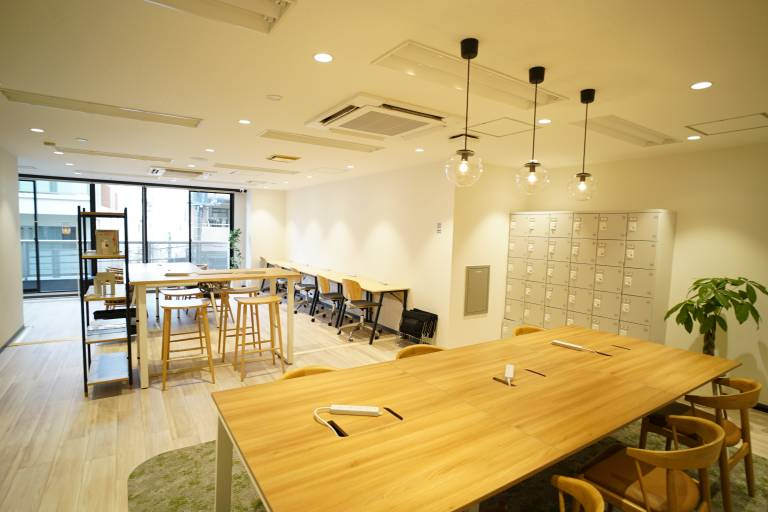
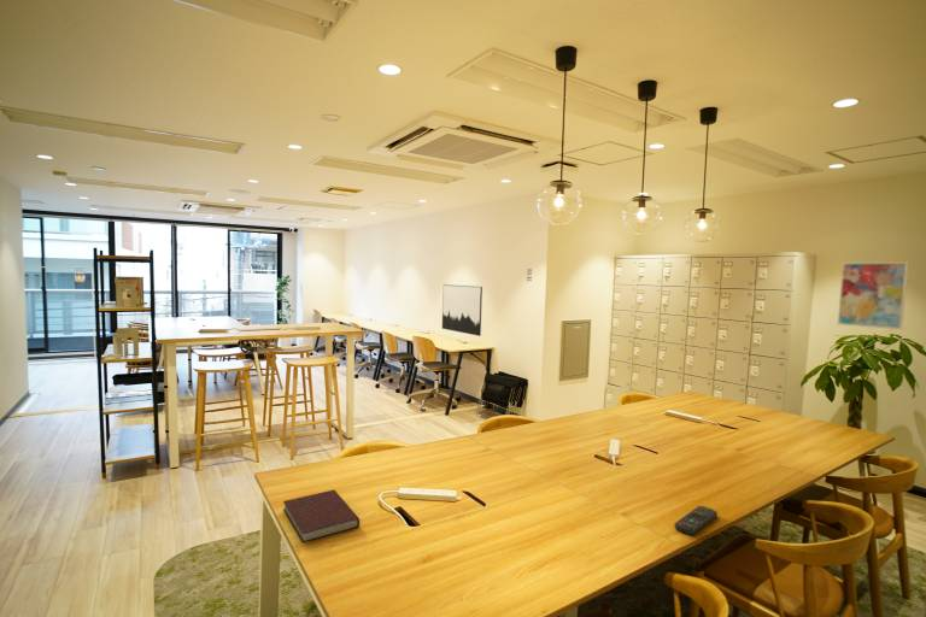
+ wall art [837,262,909,330]
+ remote control [674,505,719,536]
+ wall art [441,283,483,337]
+ notebook [282,489,361,543]
